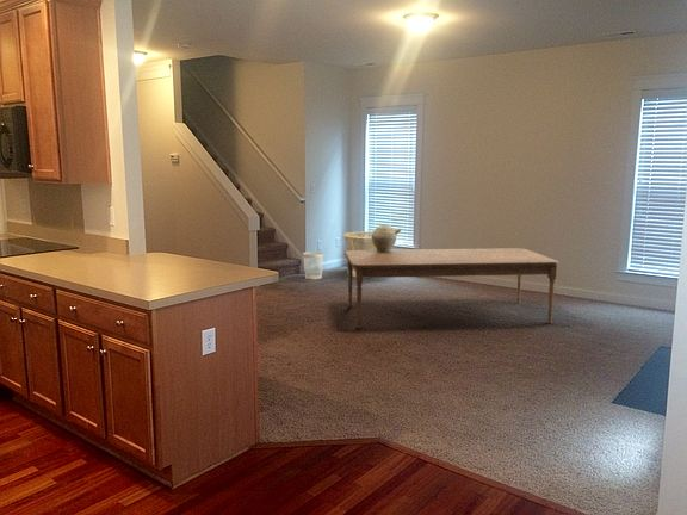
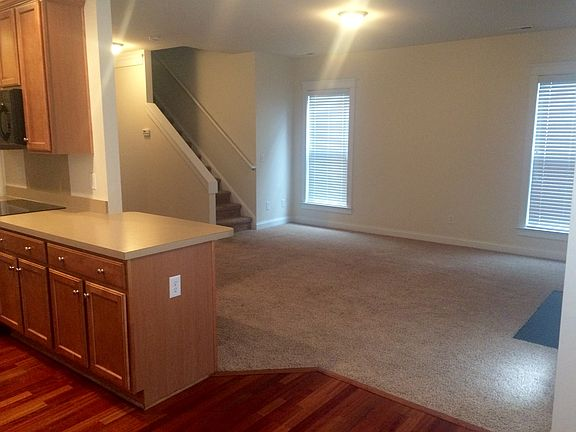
- dining table [344,247,559,329]
- basket [342,230,377,278]
- ceramic jug [372,224,402,253]
- wastebasket [302,250,324,280]
